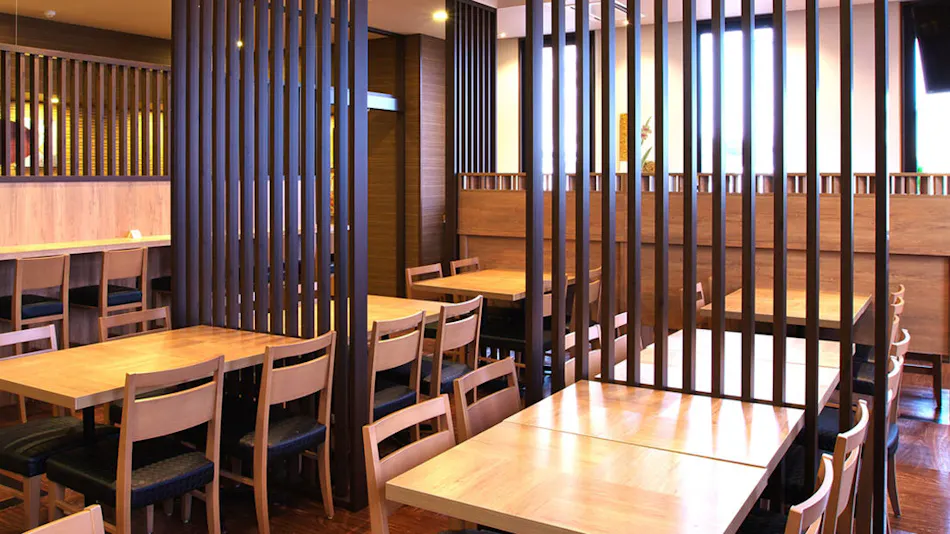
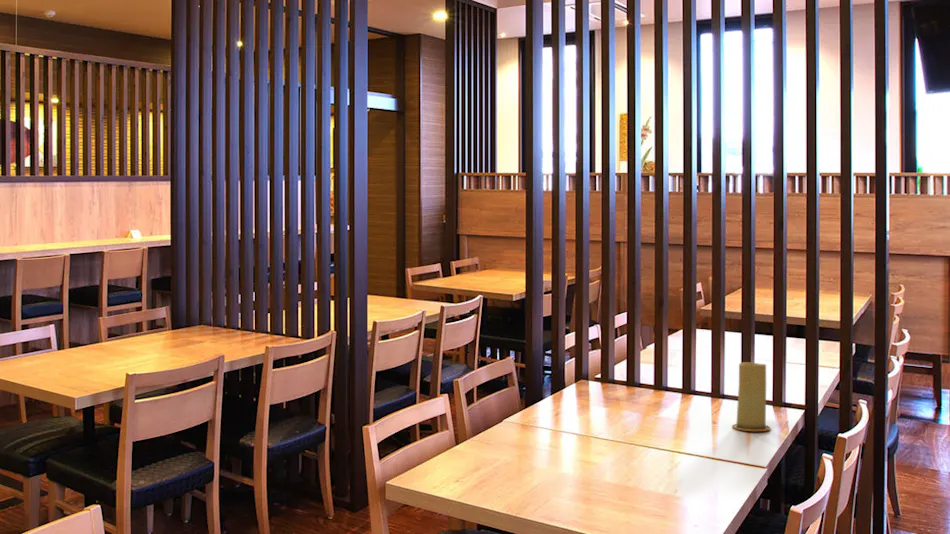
+ candle [731,361,772,432]
